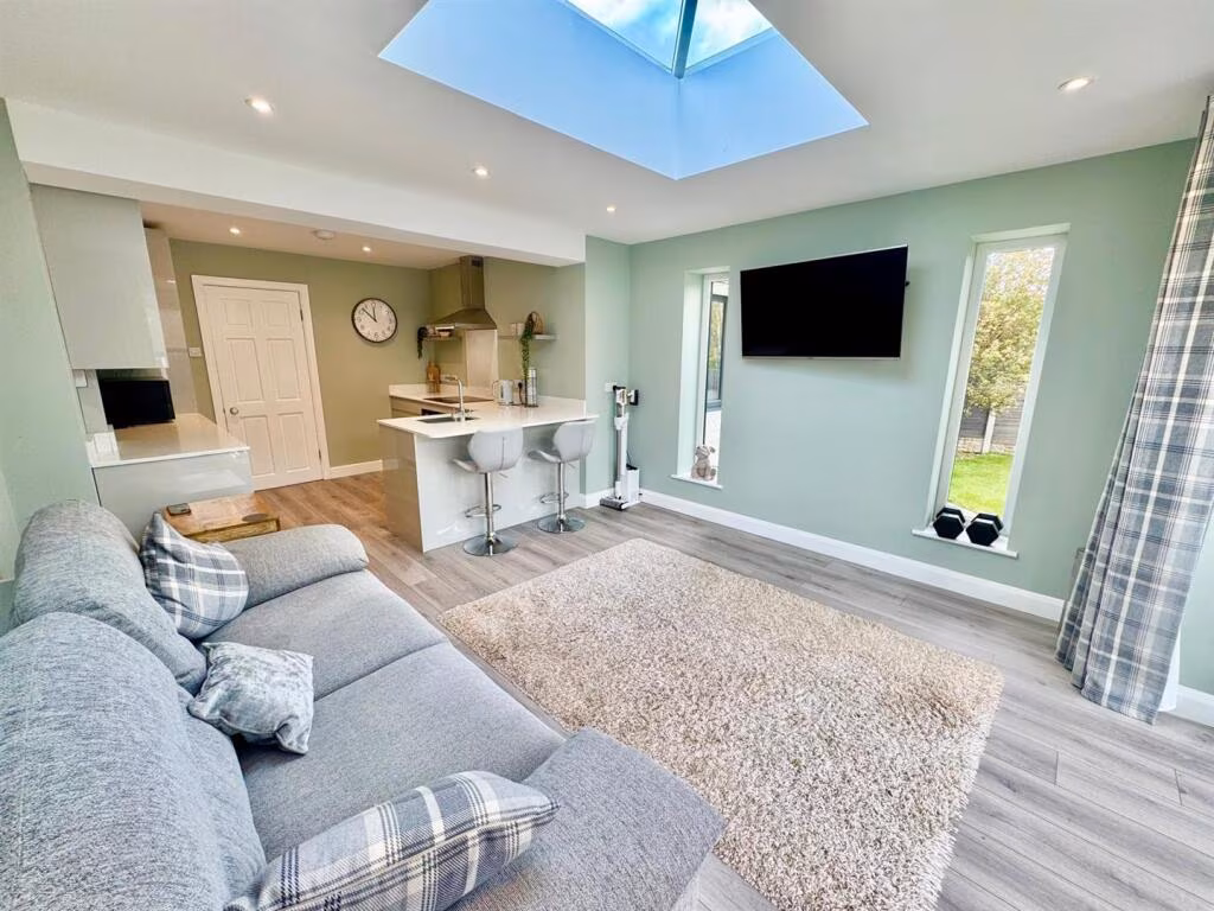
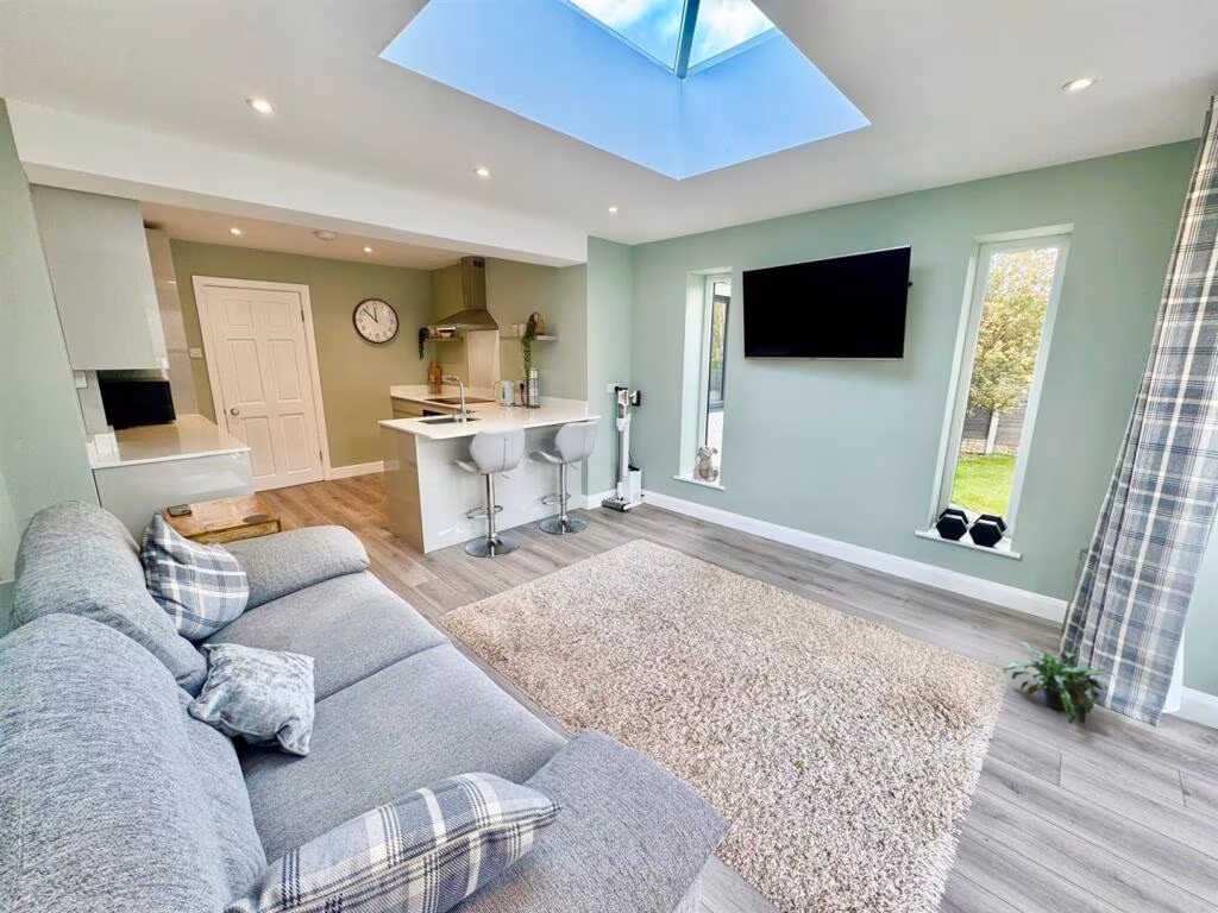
+ potted plant [1003,642,1117,725]
